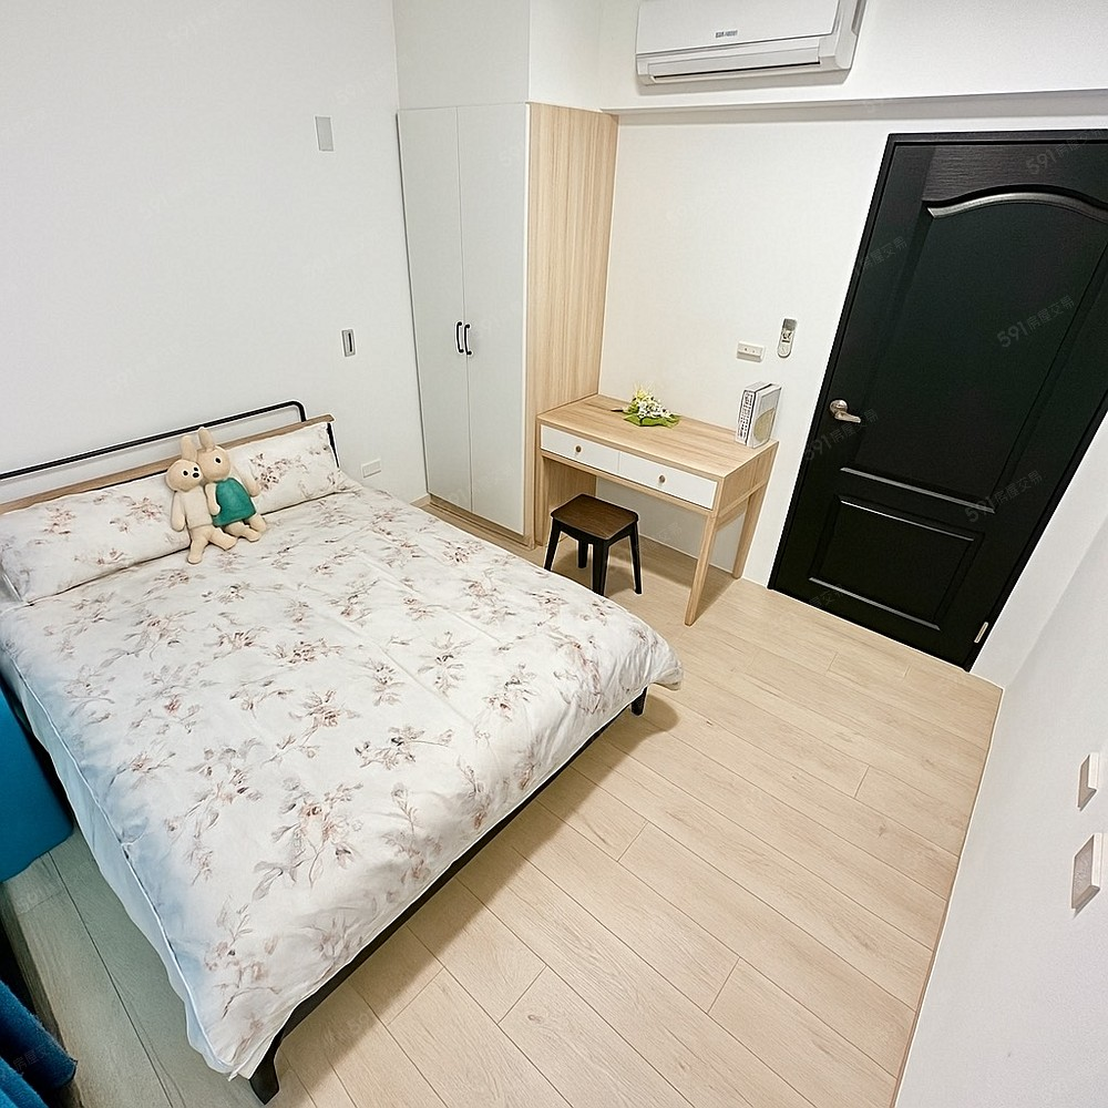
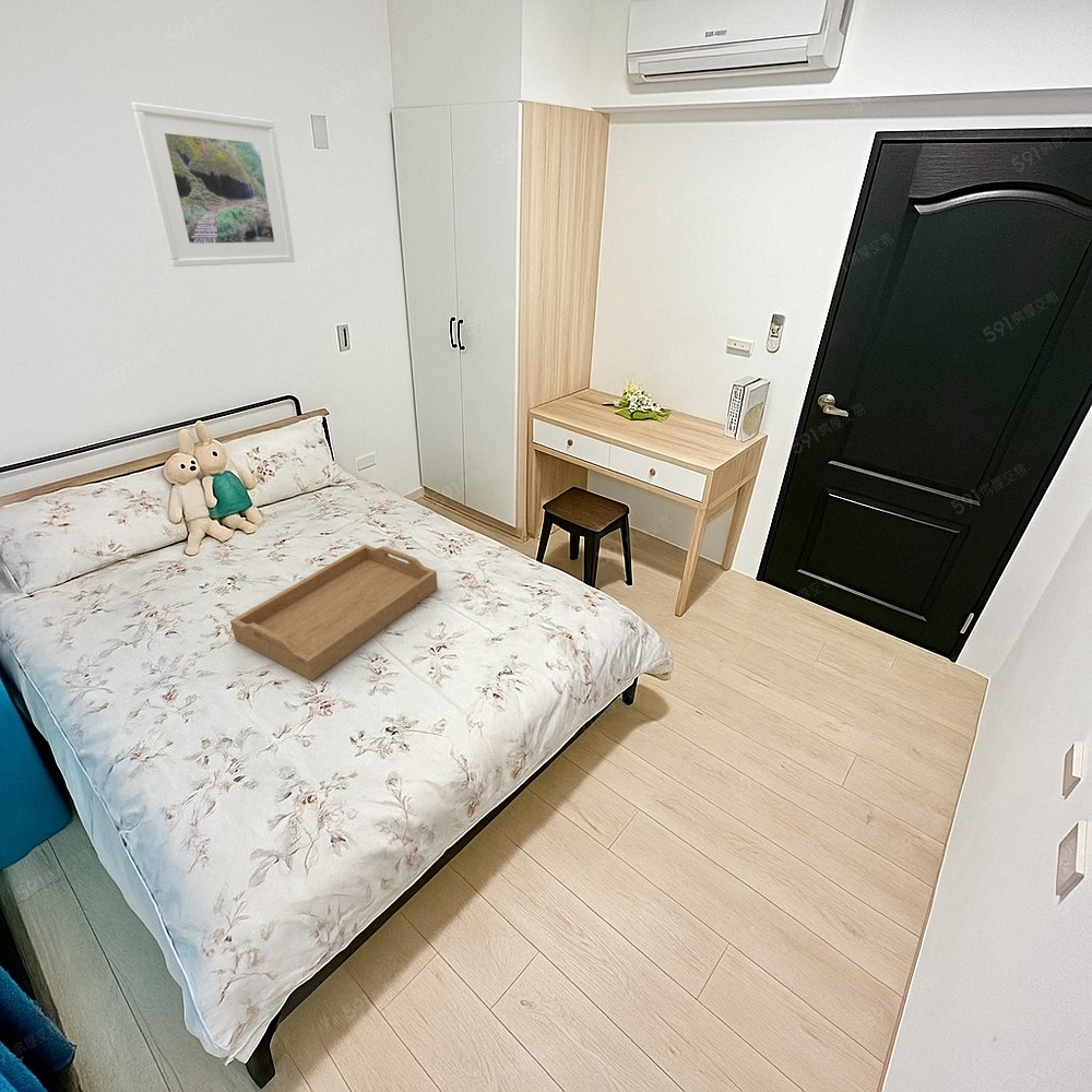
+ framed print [130,102,296,268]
+ serving tray [229,544,439,681]
